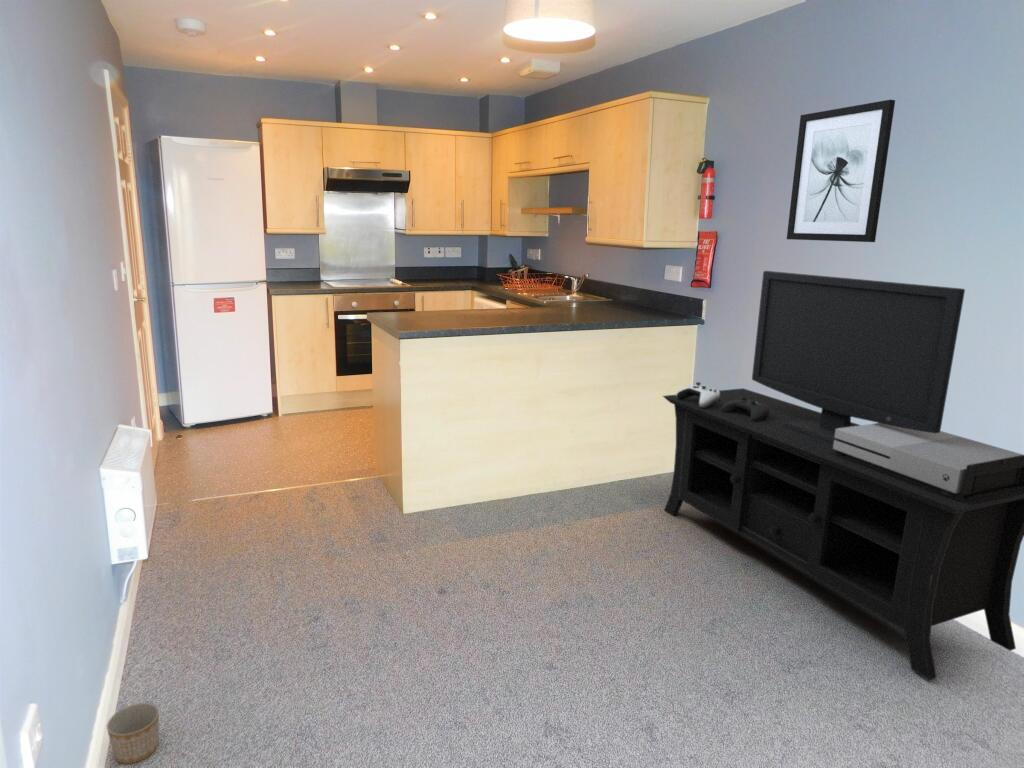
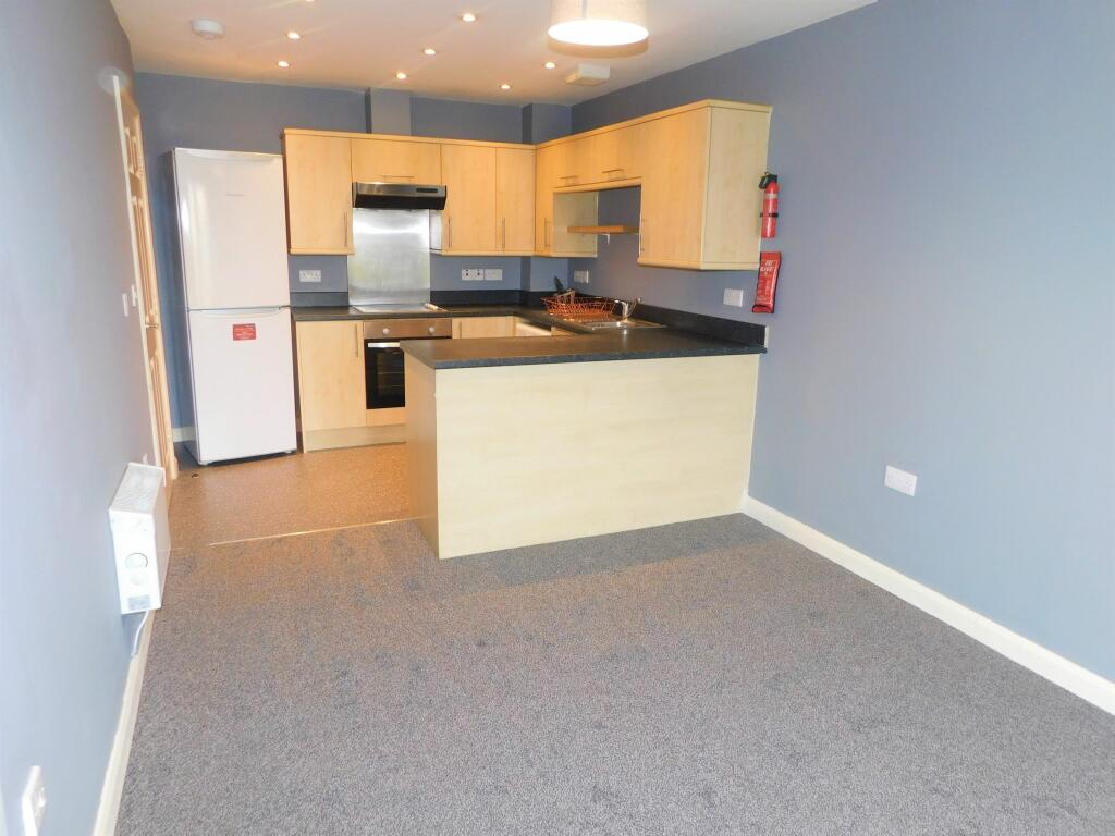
- wall art [786,99,896,243]
- media console [662,270,1024,681]
- planter [106,702,160,765]
